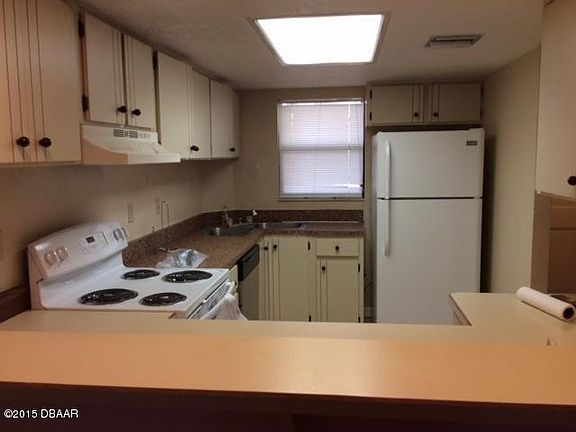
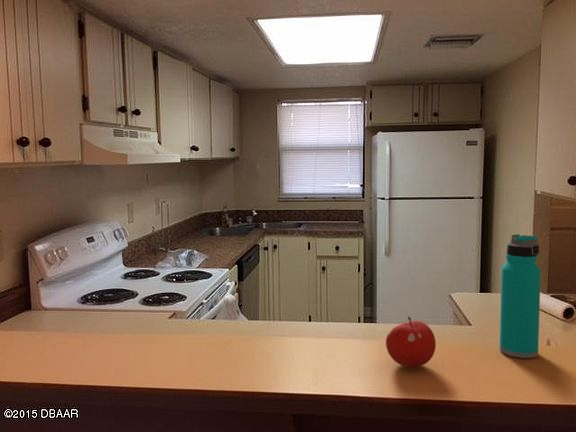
+ water bottle [499,233,542,359]
+ fruit [385,316,437,368]
